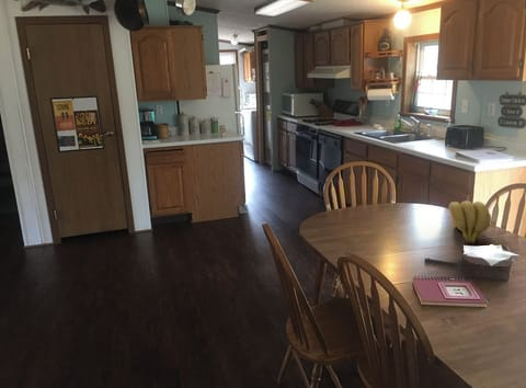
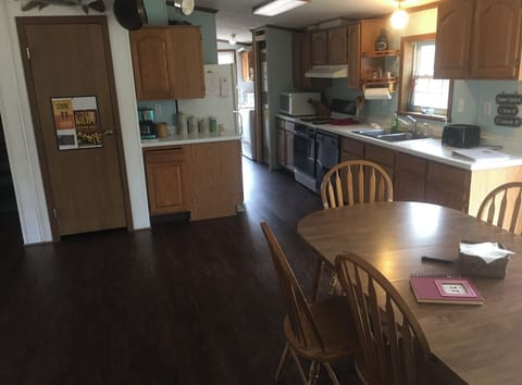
- banana bunch [448,201,492,244]
